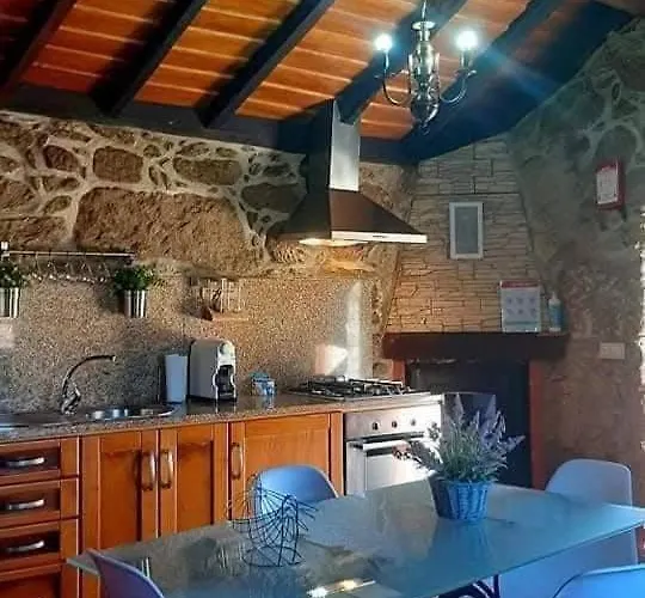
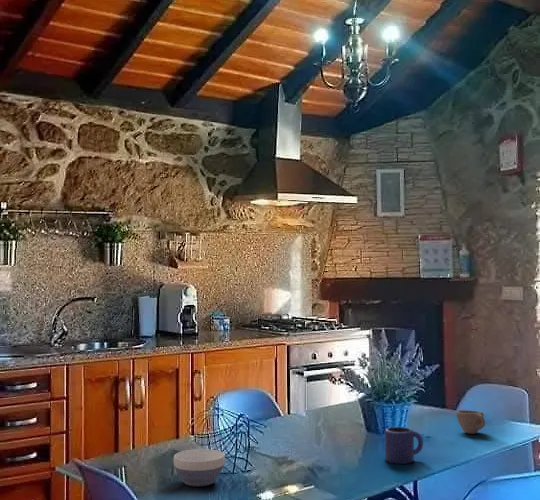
+ cup [455,409,486,435]
+ bowl [172,448,226,487]
+ mug [384,426,424,465]
